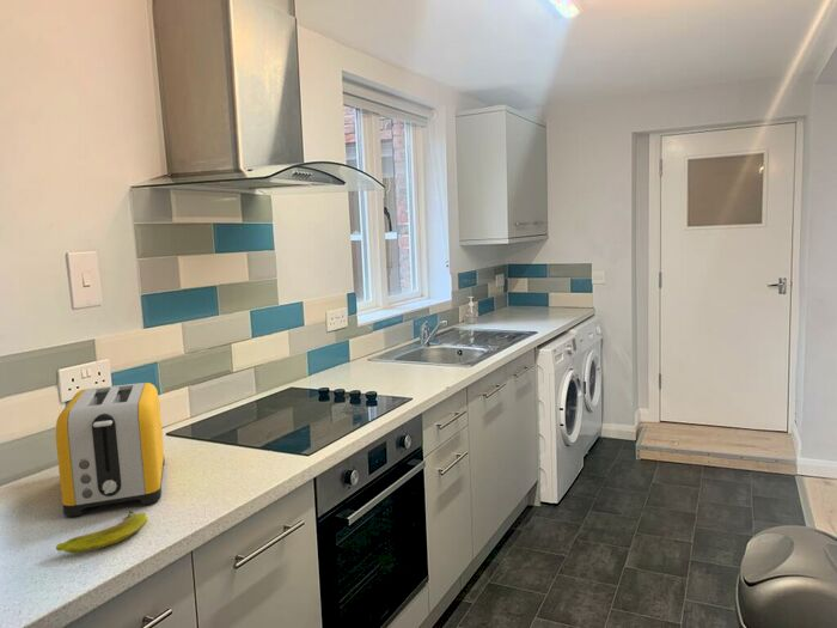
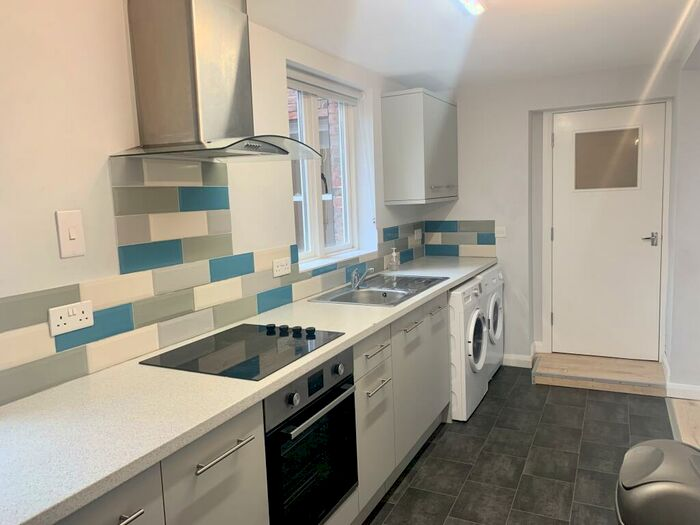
- toaster [55,382,166,517]
- banana [55,510,149,554]
